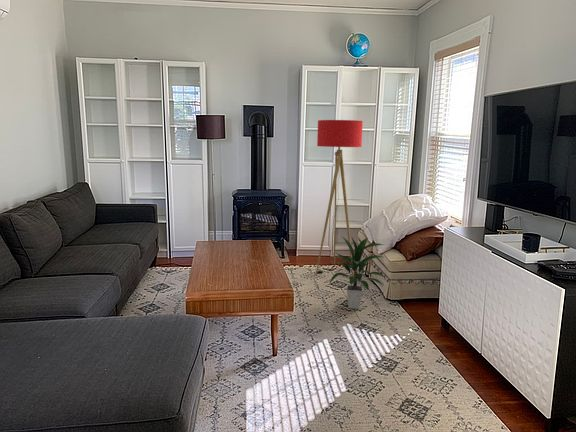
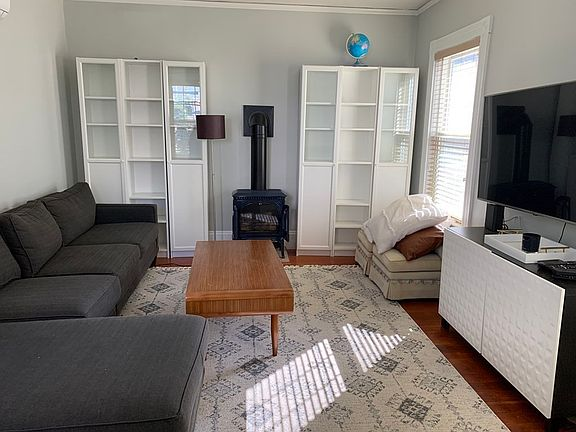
- floor lamp [314,119,364,277]
- indoor plant [328,235,386,310]
